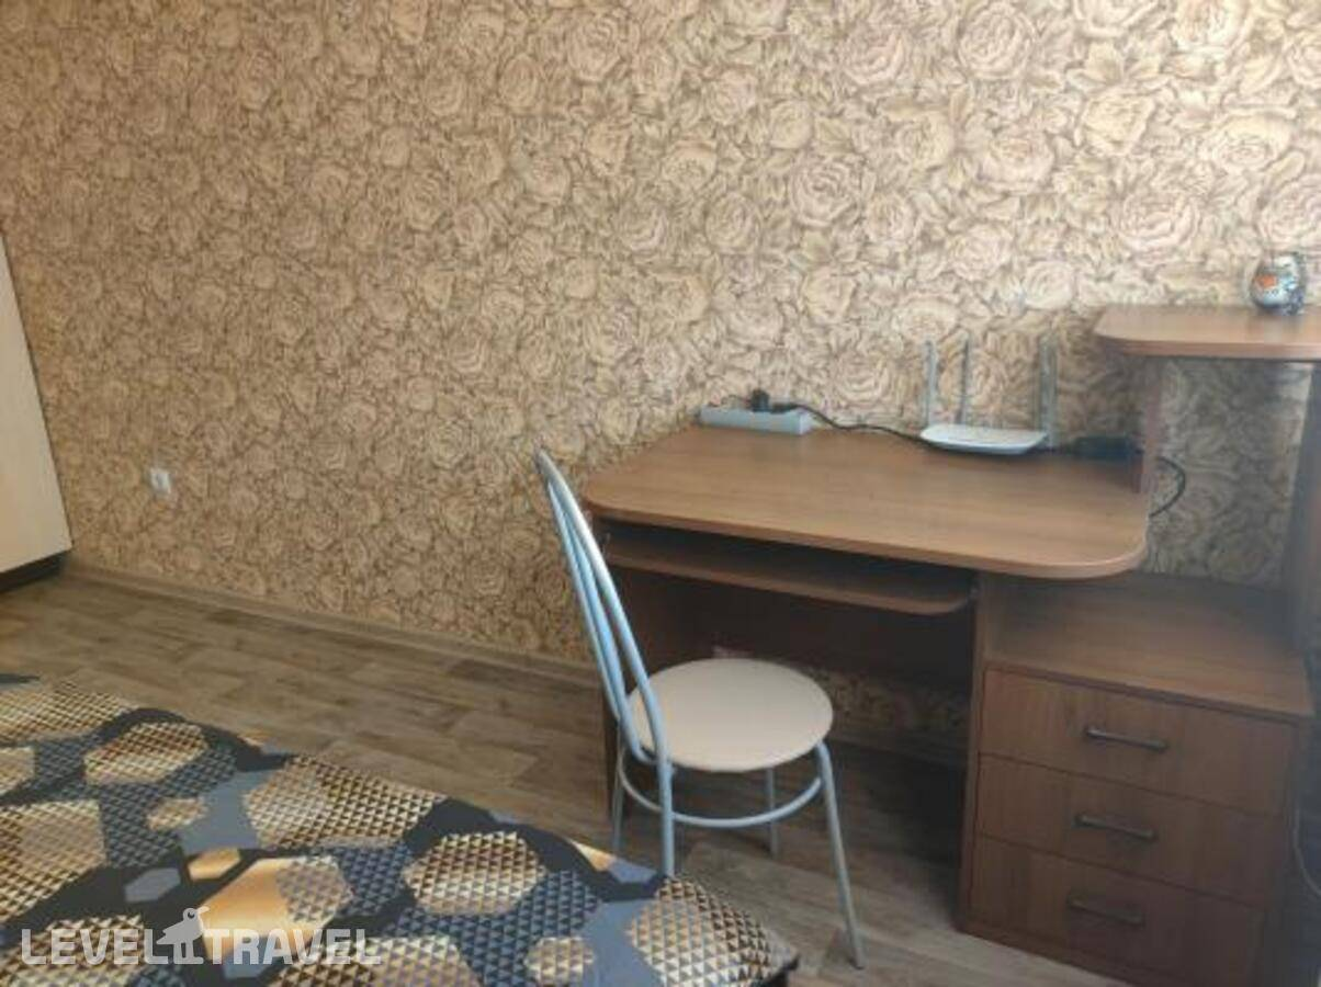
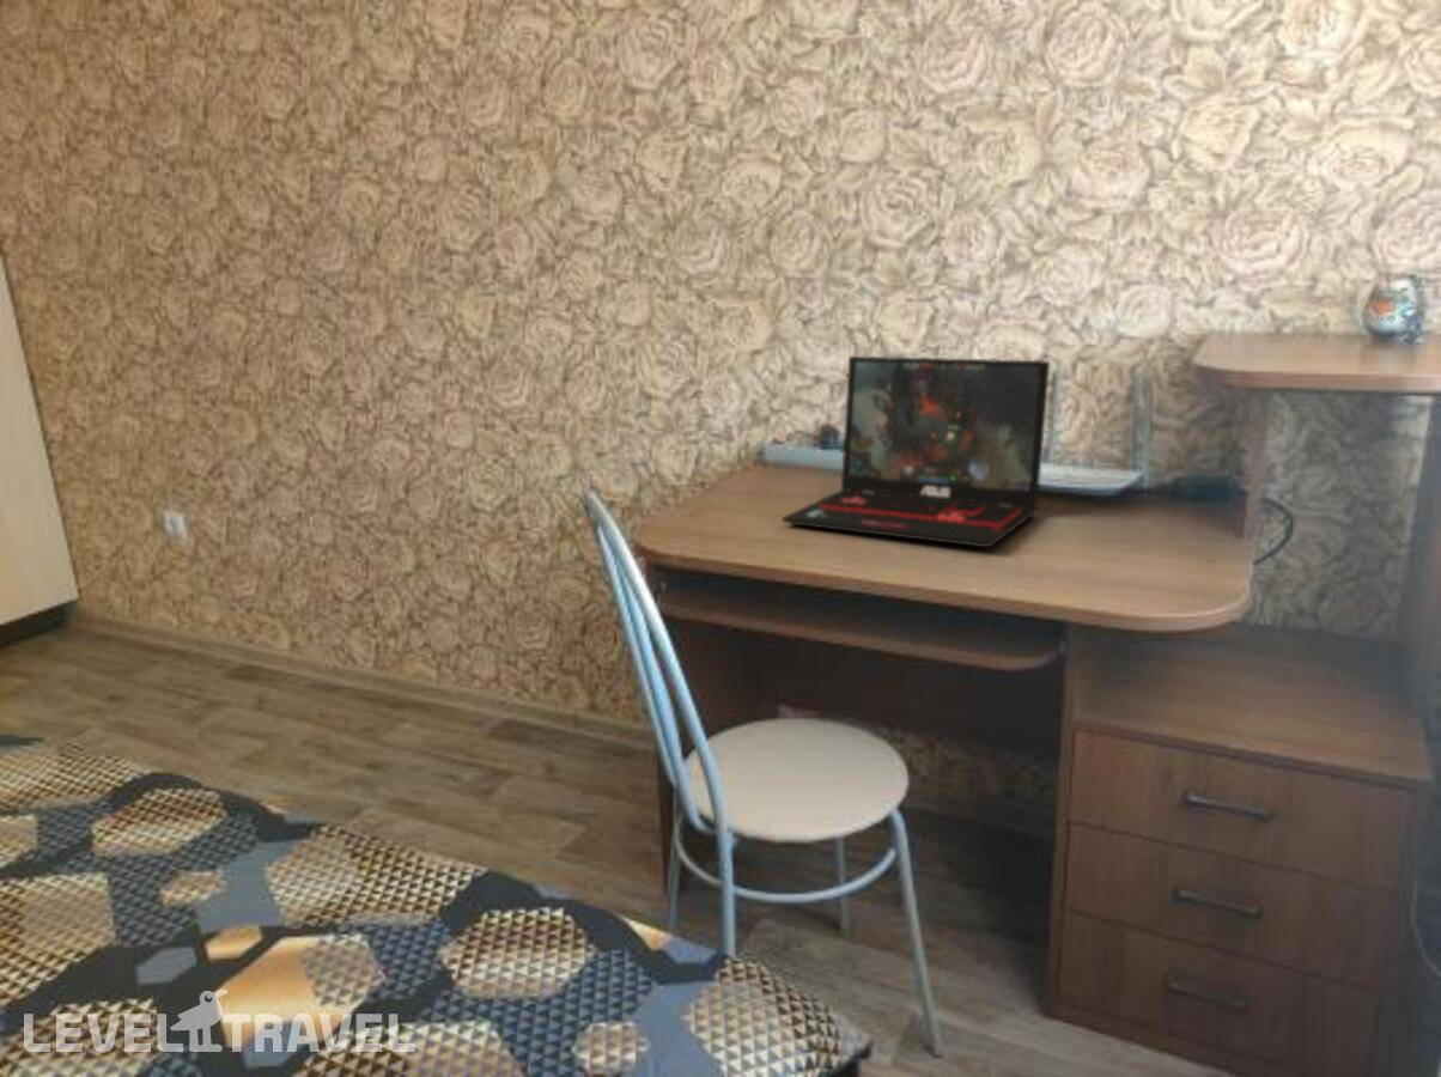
+ laptop [780,355,1051,549]
